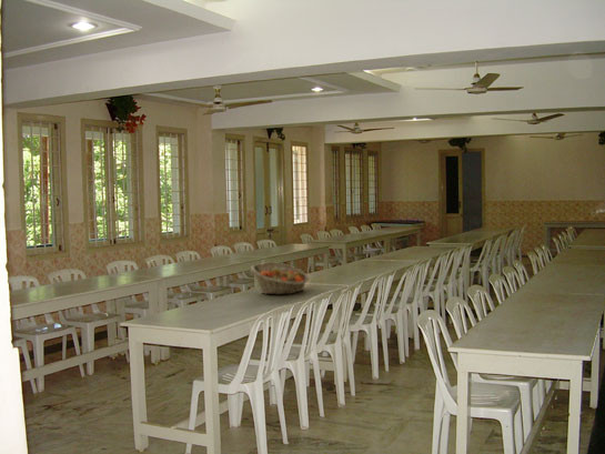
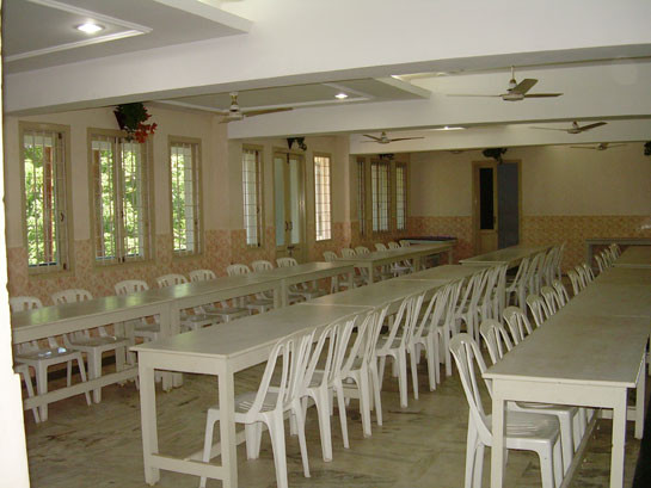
- fruit basket [250,261,310,295]
